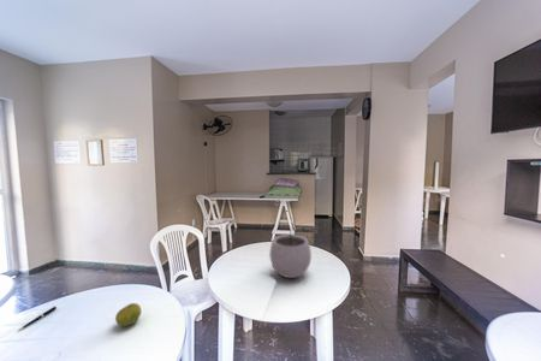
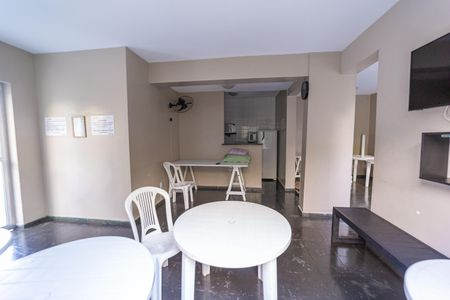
- fruit [114,302,142,327]
- plant pot [268,225,313,279]
- pen [17,306,58,332]
